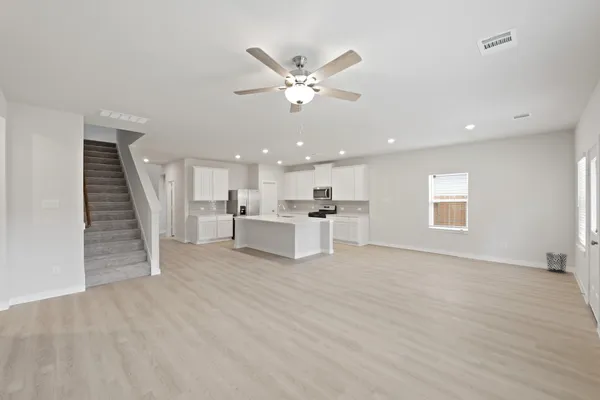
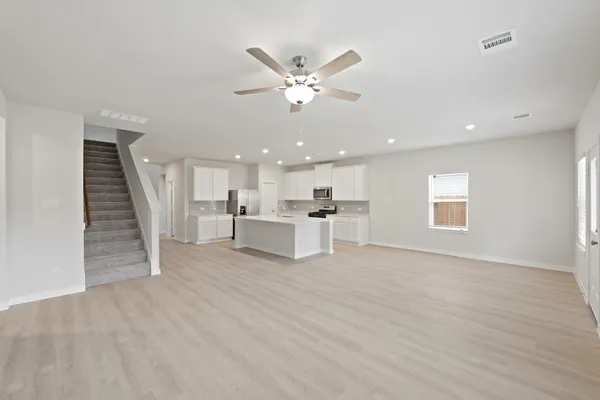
- waste bin [545,252,569,274]
